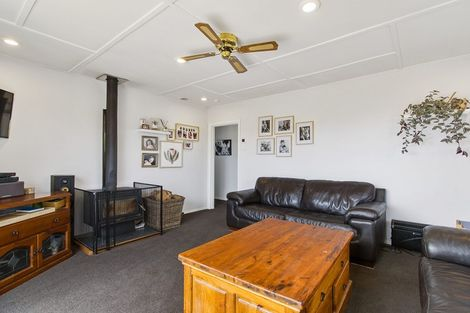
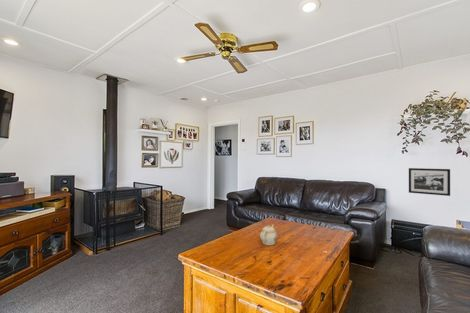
+ teapot [259,224,279,246]
+ picture frame [408,167,451,197]
